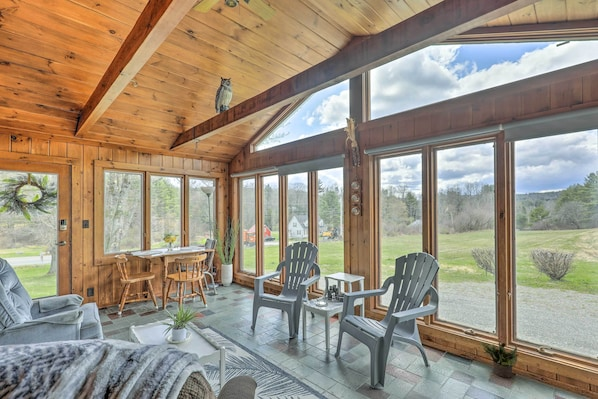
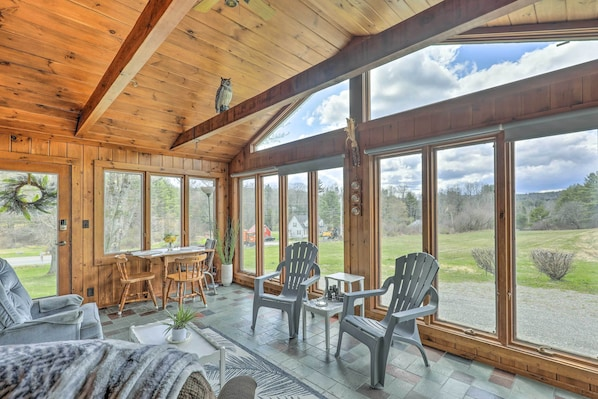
- potted plant [479,340,519,379]
